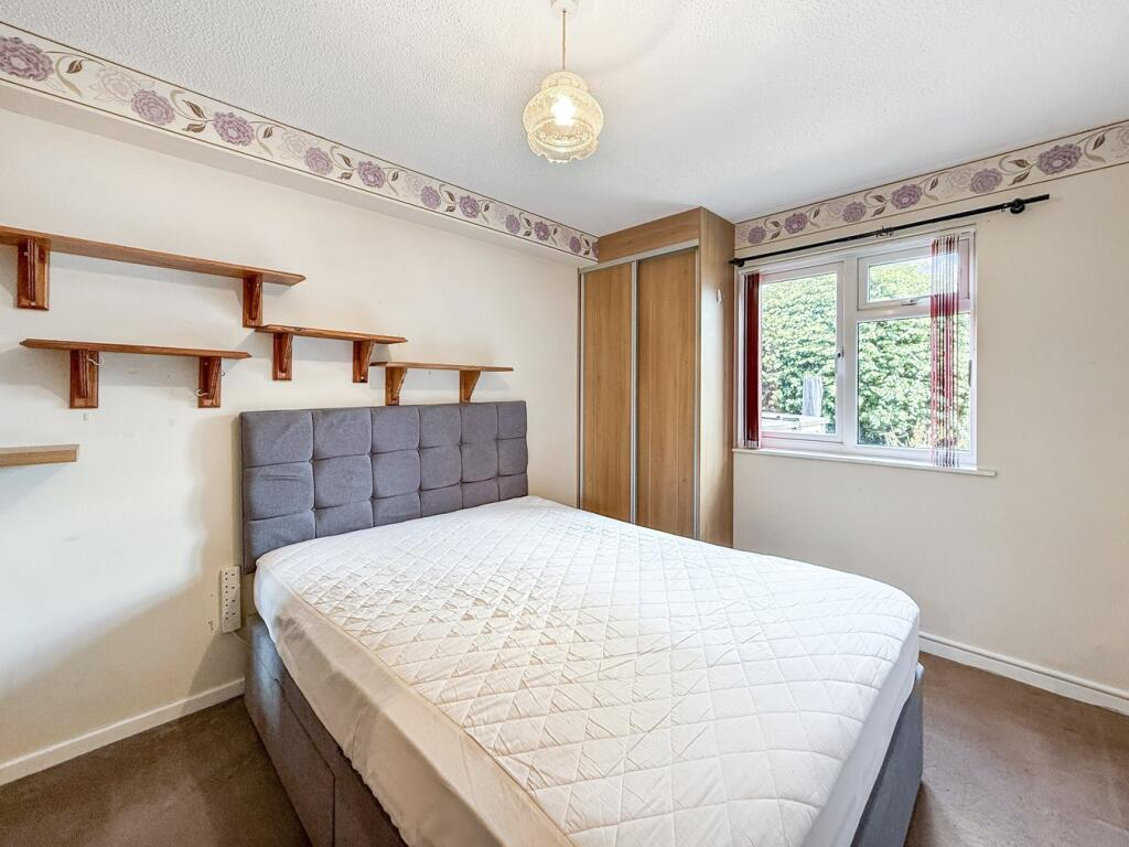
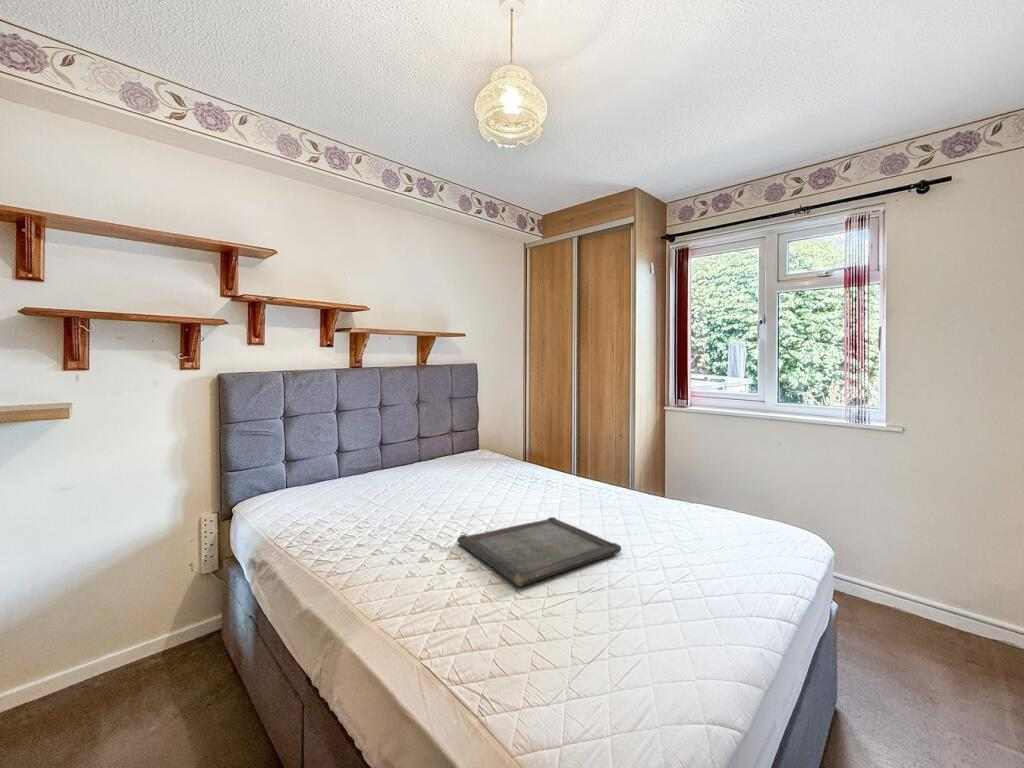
+ serving tray [456,516,623,588]
